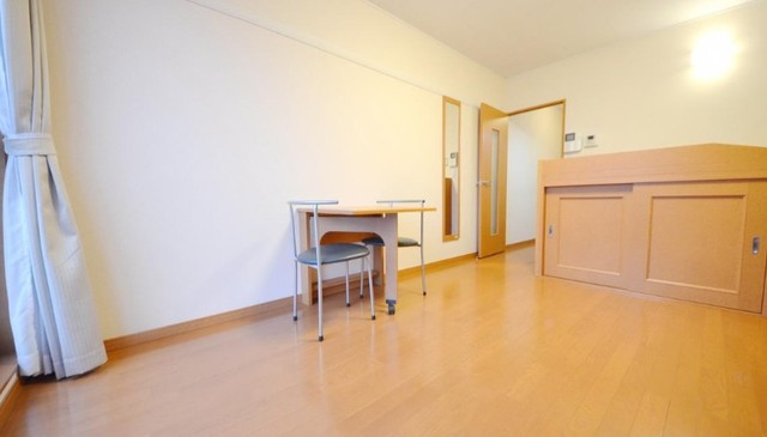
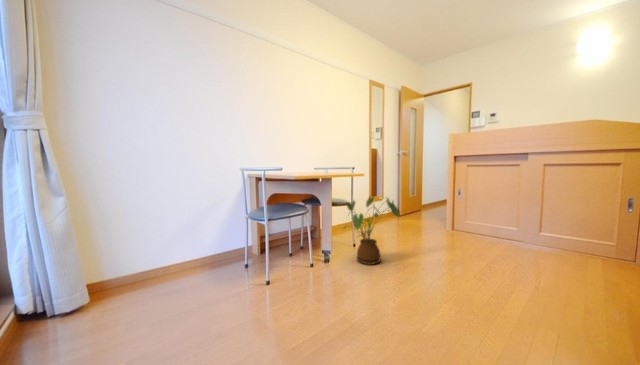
+ house plant [341,195,401,266]
